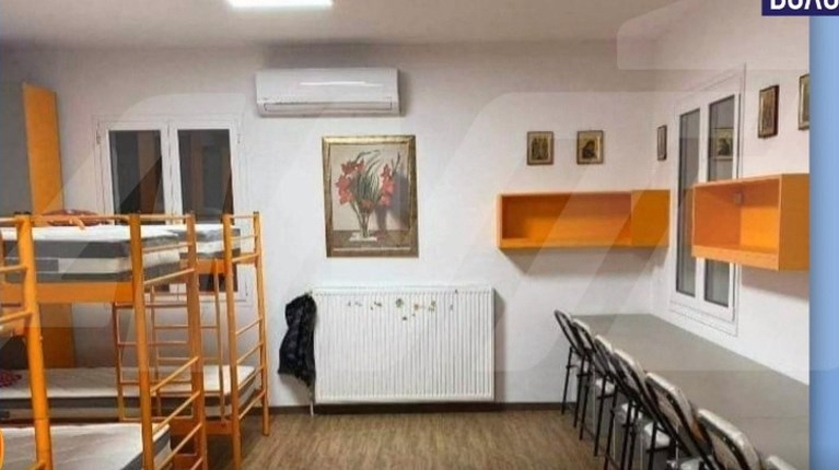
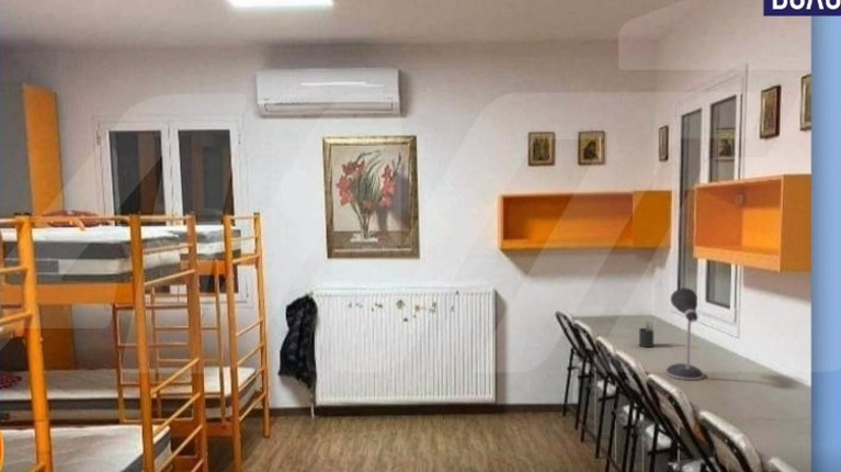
+ pen holder [638,318,658,348]
+ desk lamp [664,286,705,381]
